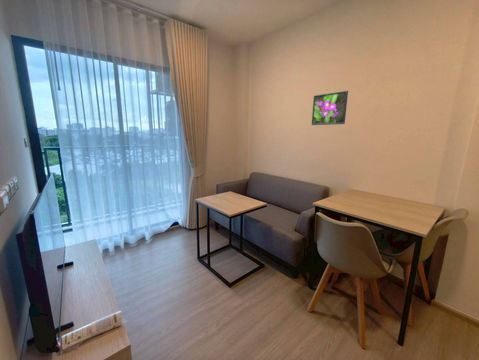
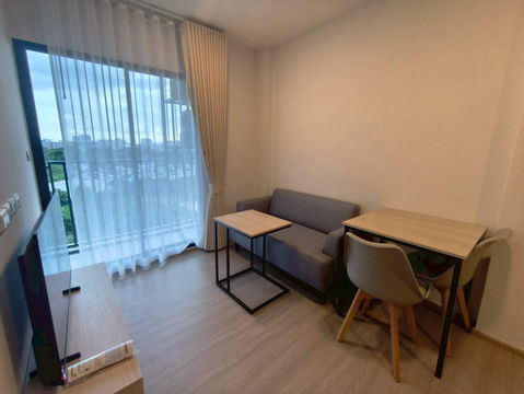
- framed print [311,90,349,126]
